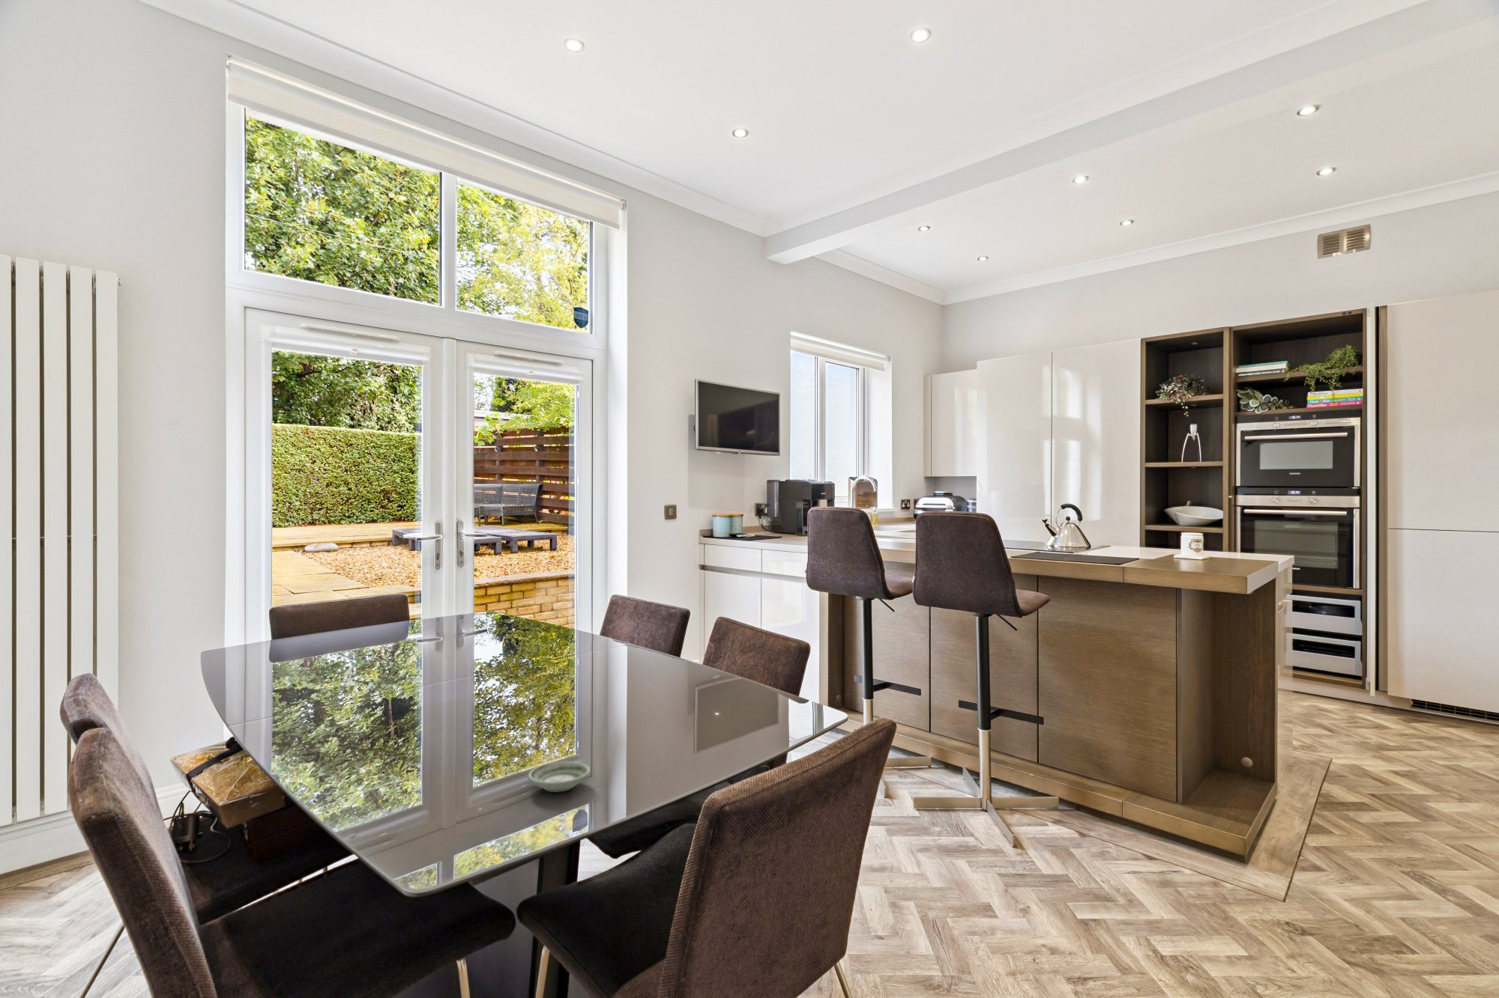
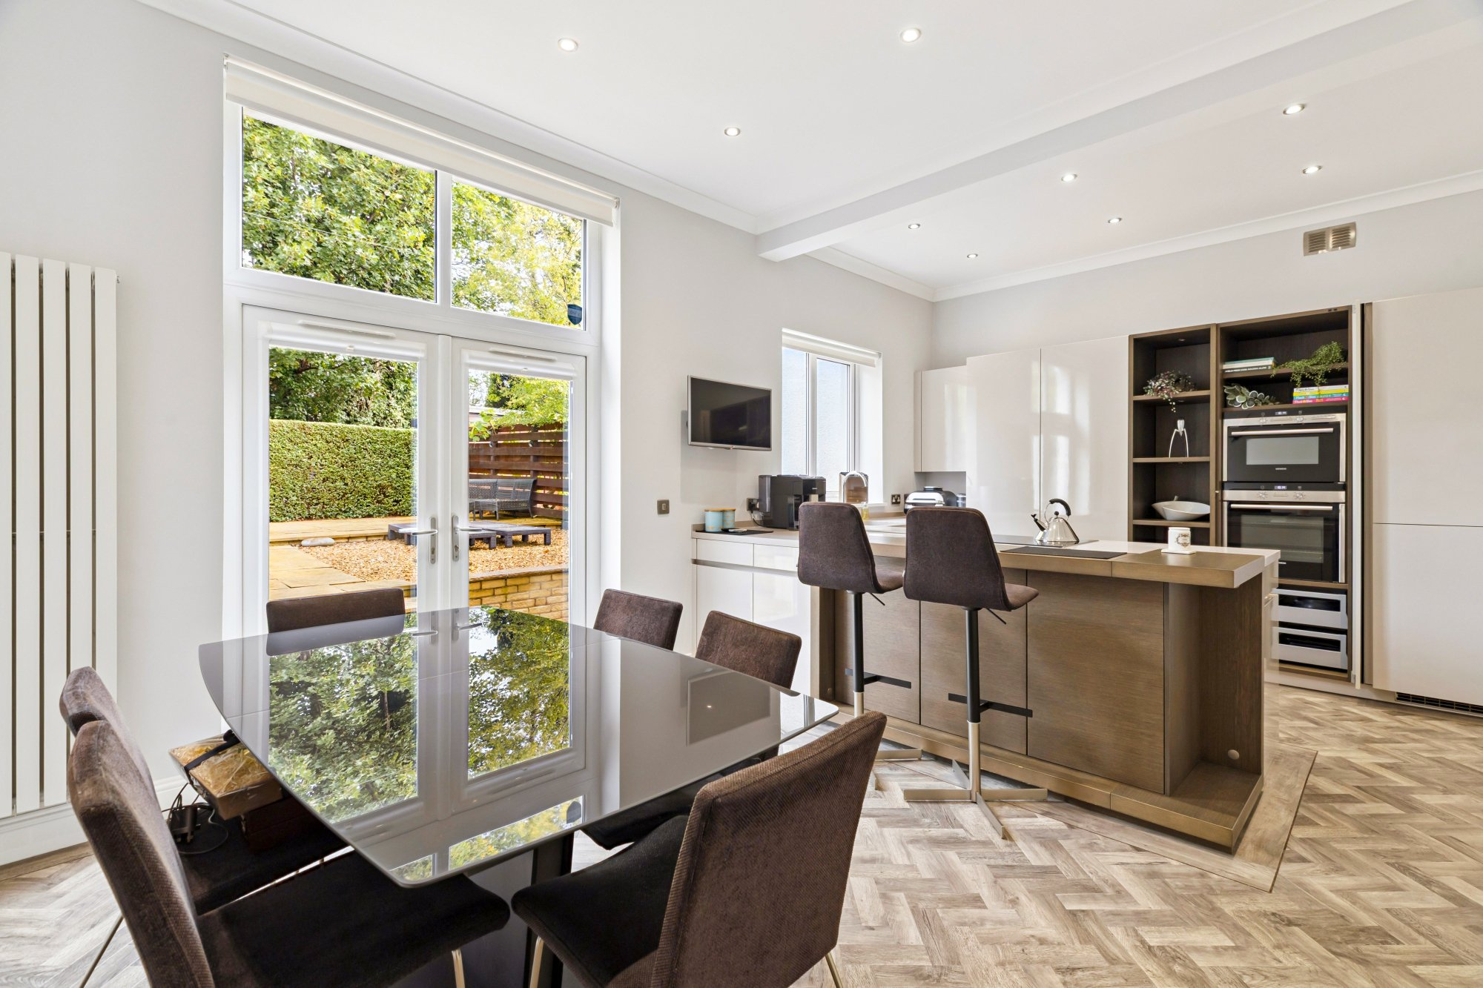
- saucer [527,761,591,793]
